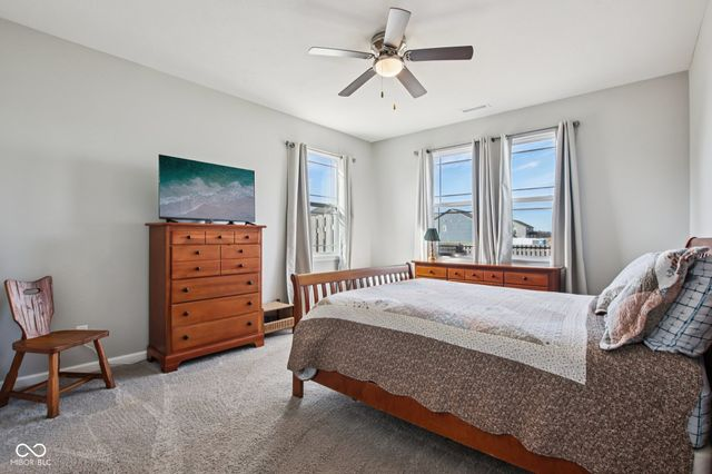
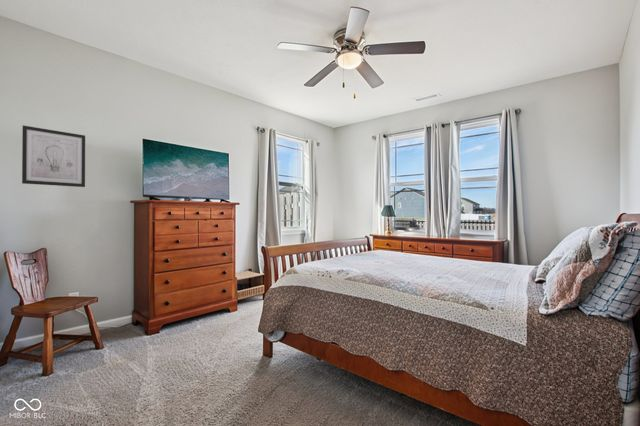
+ wall art [21,124,86,188]
